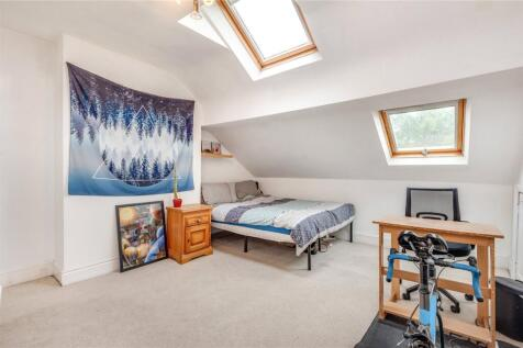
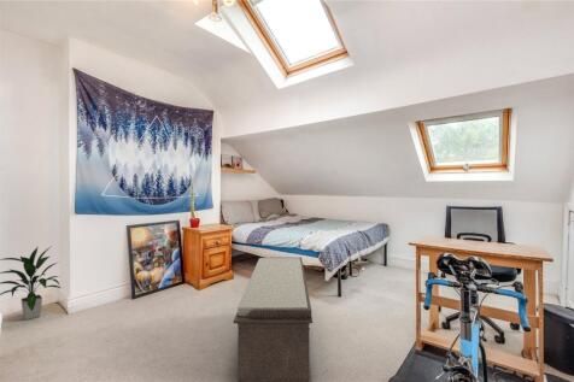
+ bench [233,257,314,382]
+ indoor plant [0,245,62,321]
